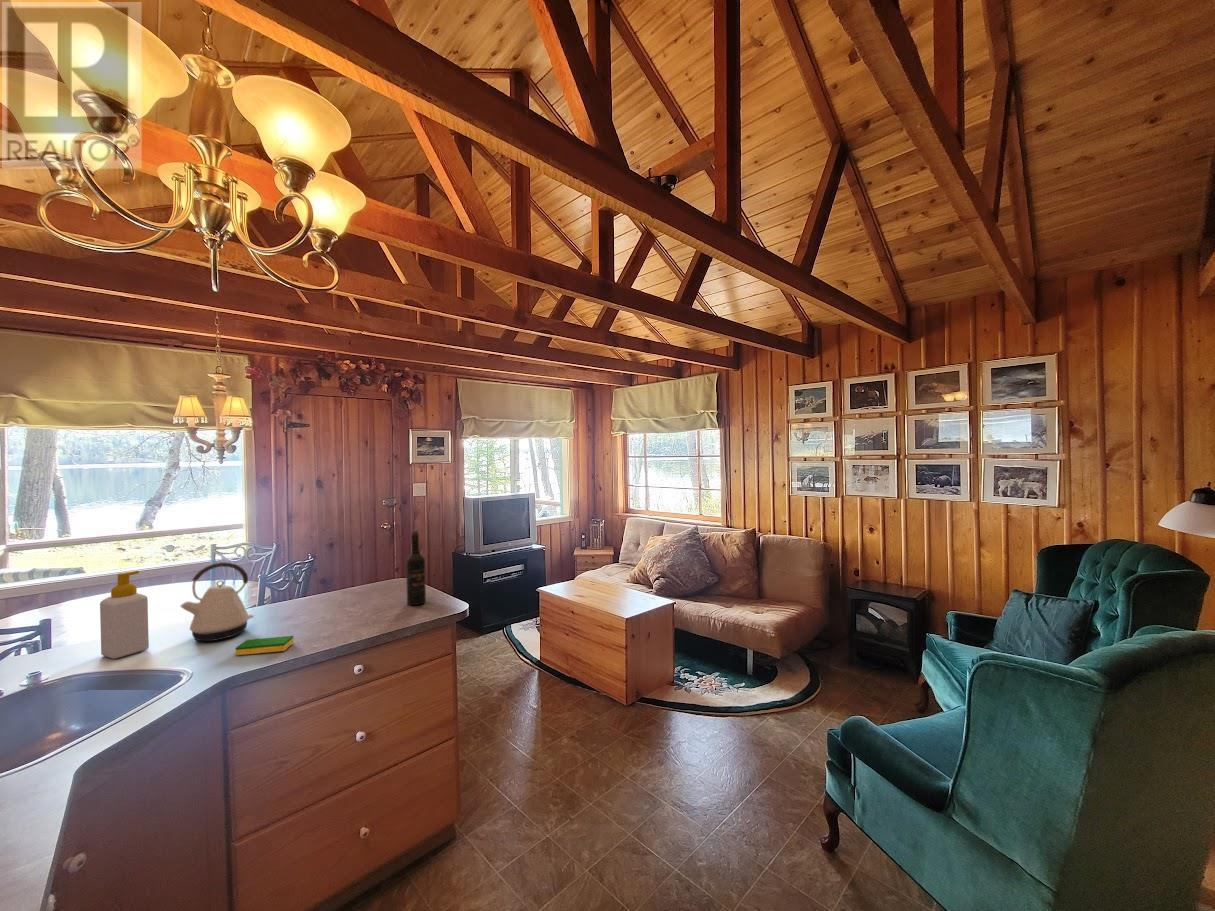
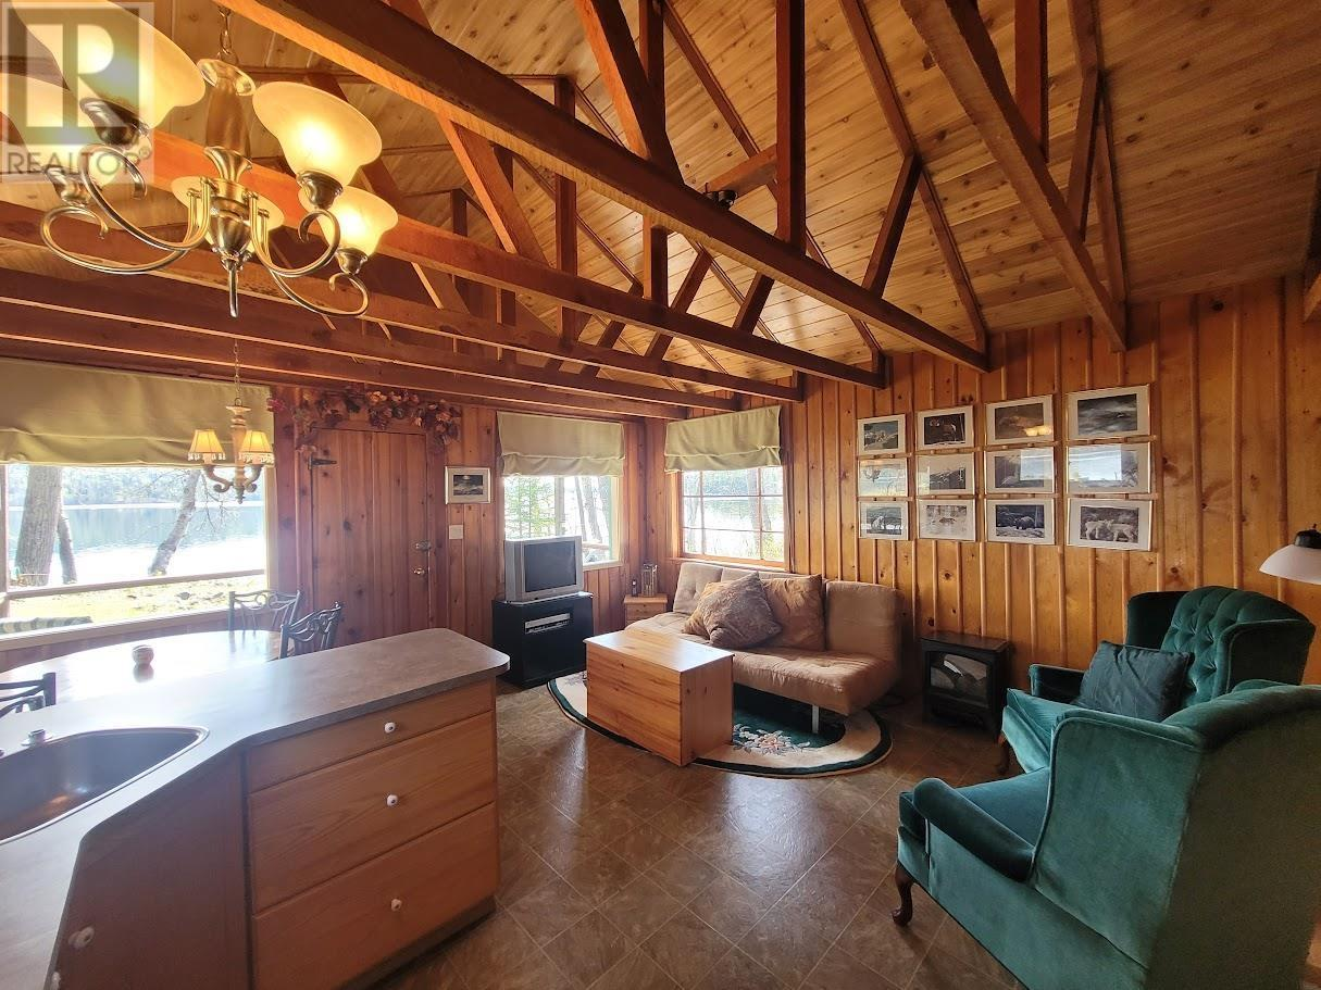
- wine bottle [405,529,427,606]
- kettle [179,561,254,642]
- dish sponge [234,635,295,656]
- soap bottle [99,570,150,660]
